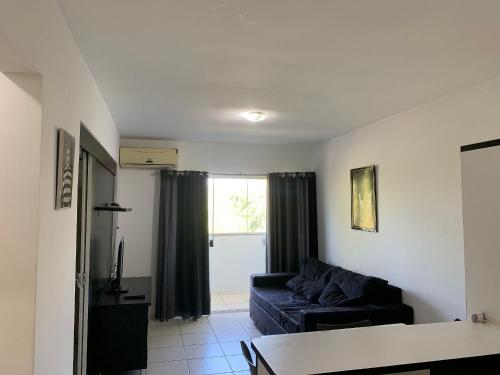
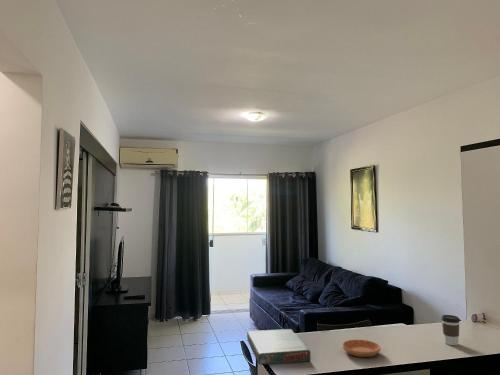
+ coffee cup [440,314,461,346]
+ saucer [342,339,382,358]
+ board game [246,328,312,366]
